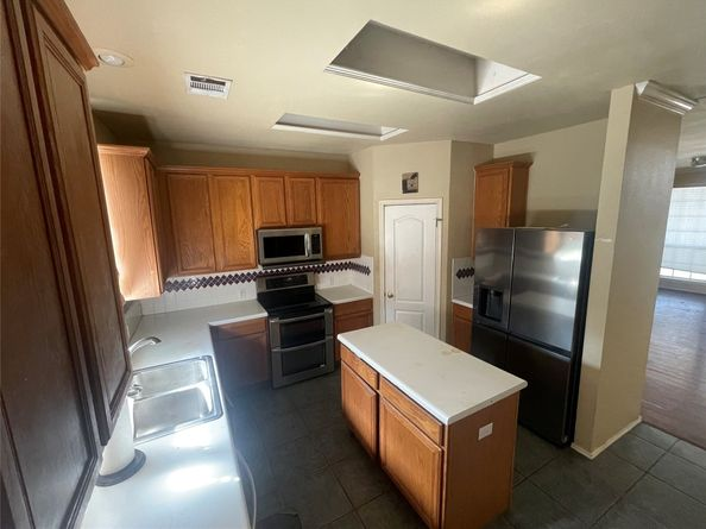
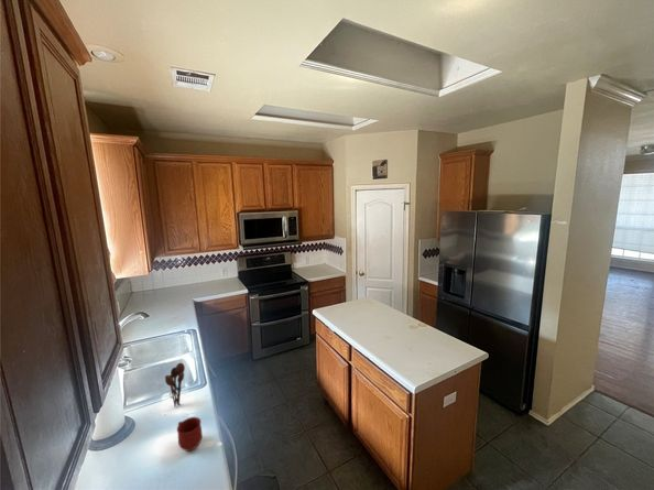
+ mug [176,416,204,451]
+ utensil holder [164,362,186,409]
